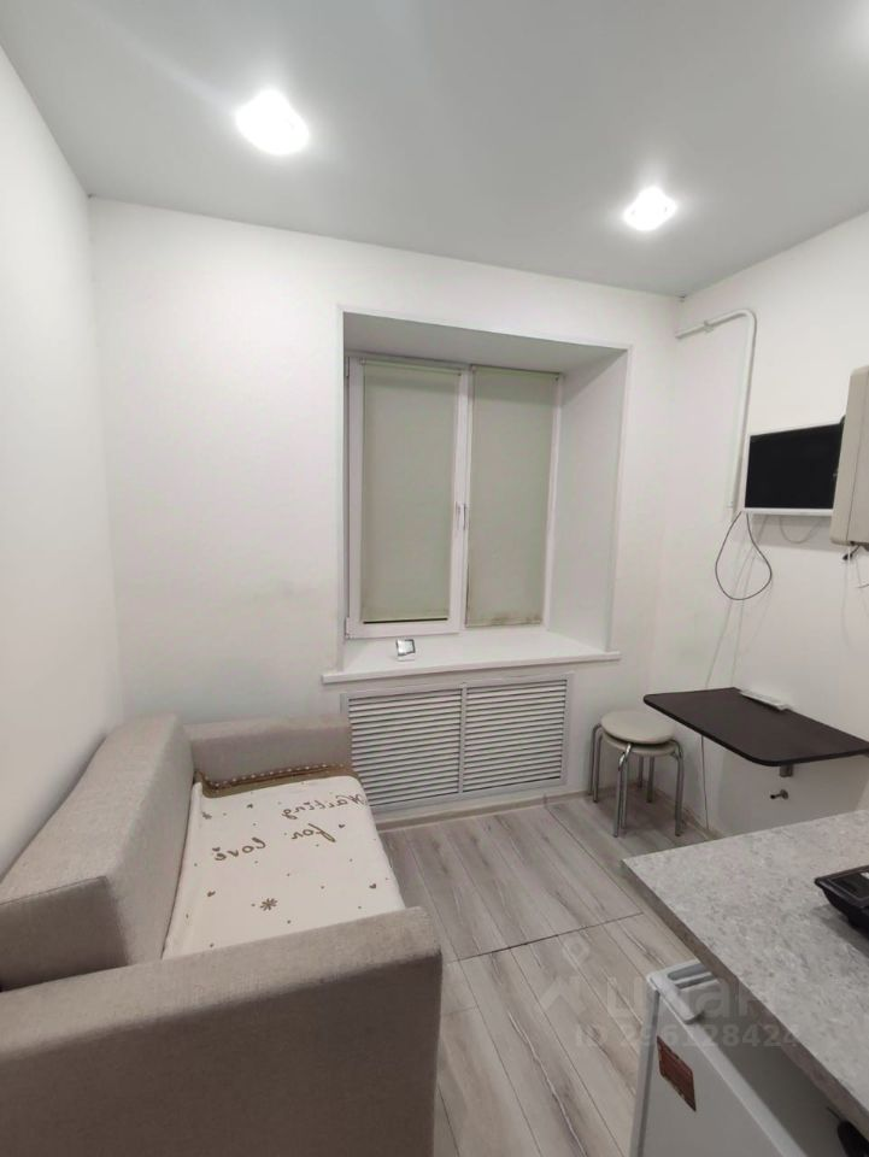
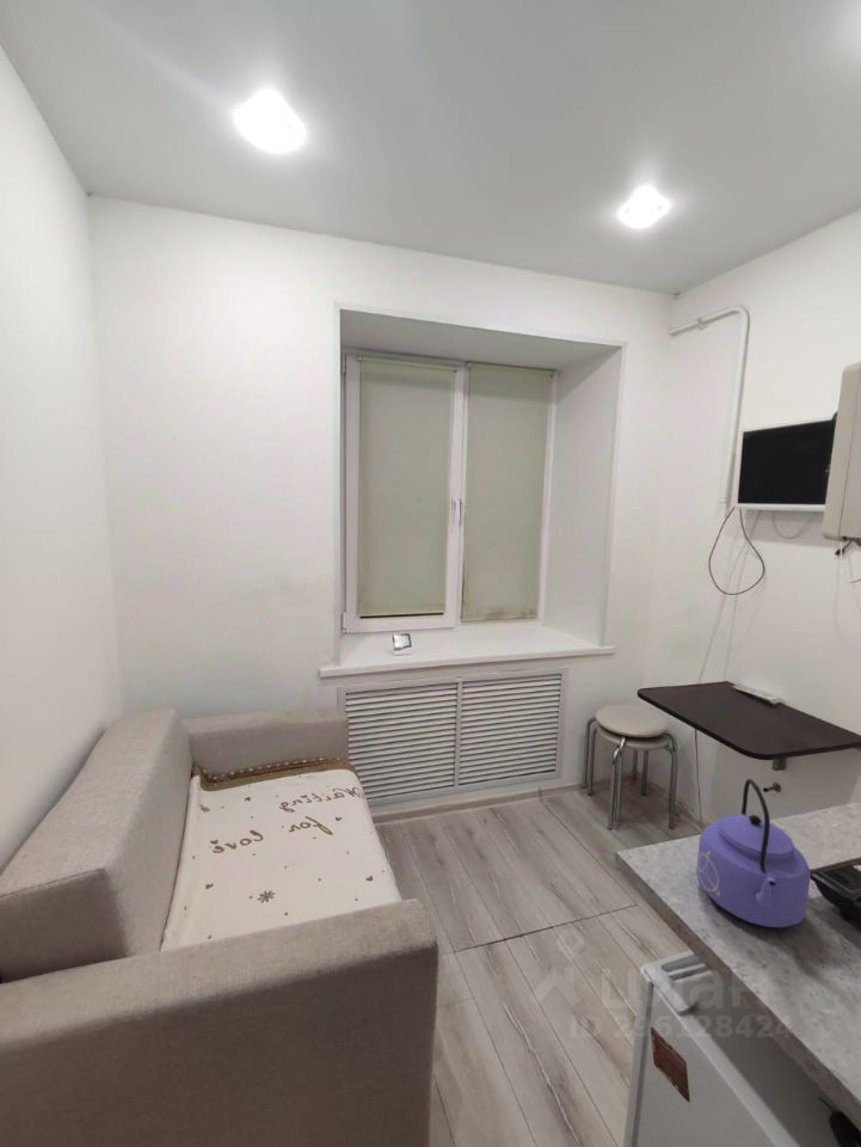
+ kettle [695,778,812,928]
